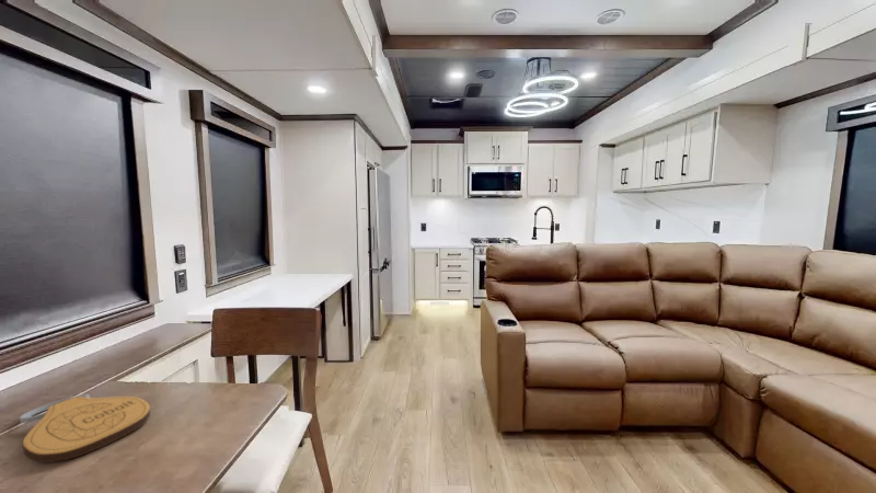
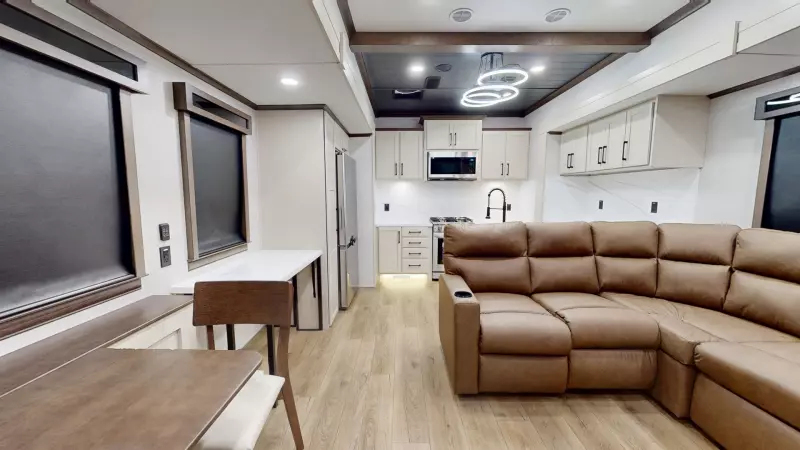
- key chain [19,393,151,463]
